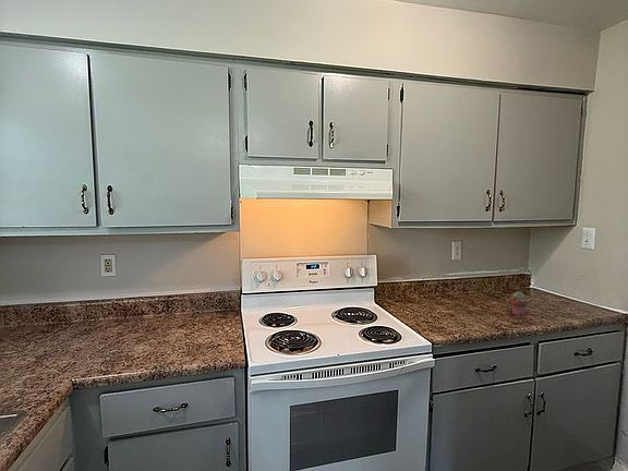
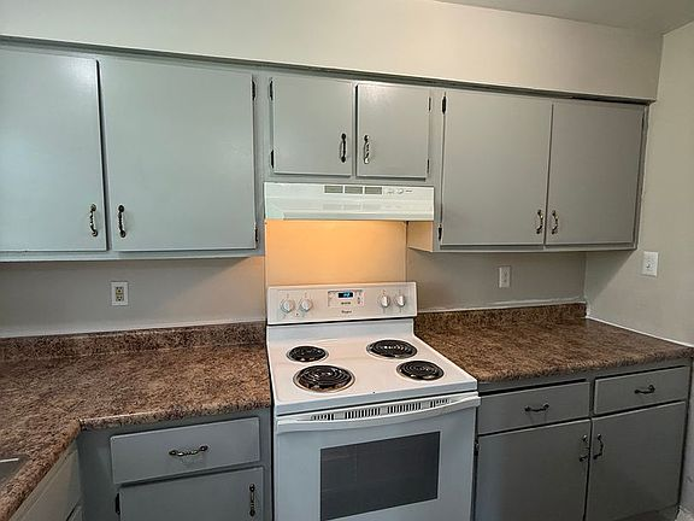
- potted succulent [509,290,531,317]
